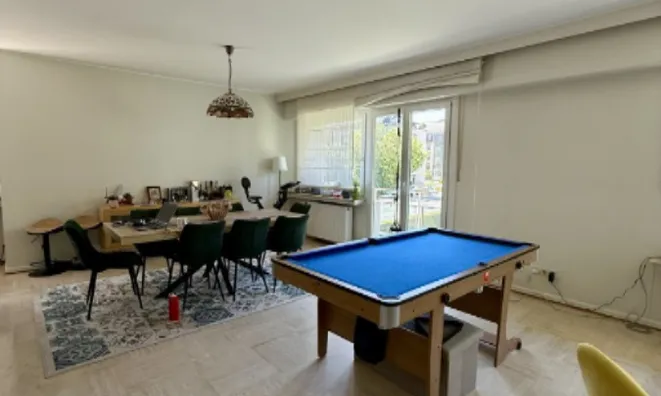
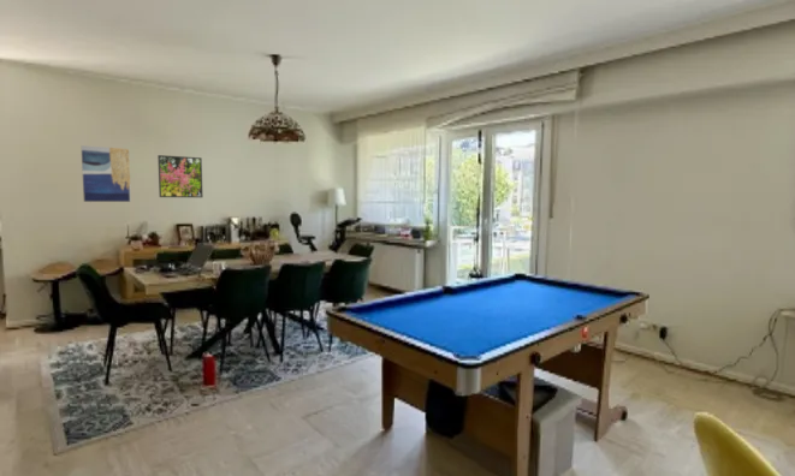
+ wall art [81,144,132,203]
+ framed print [156,154,203,198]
